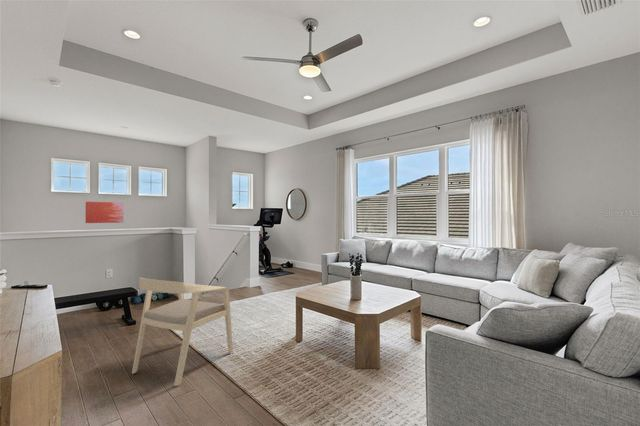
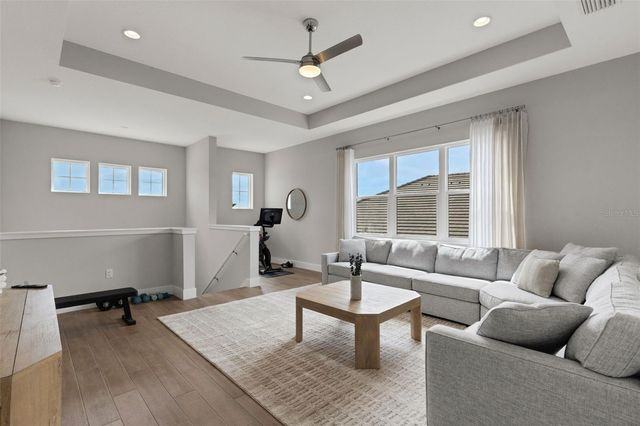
- wall art [85,201,125,224]
- armchair [131,277,234,387]
